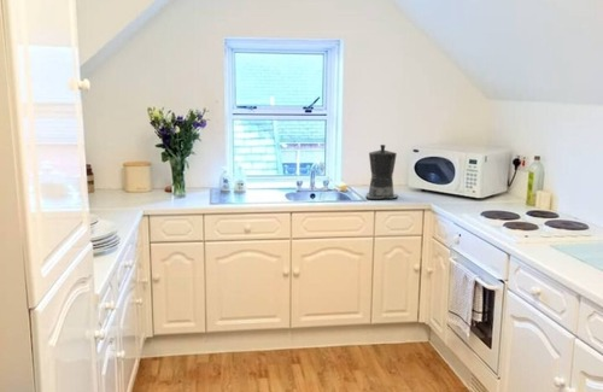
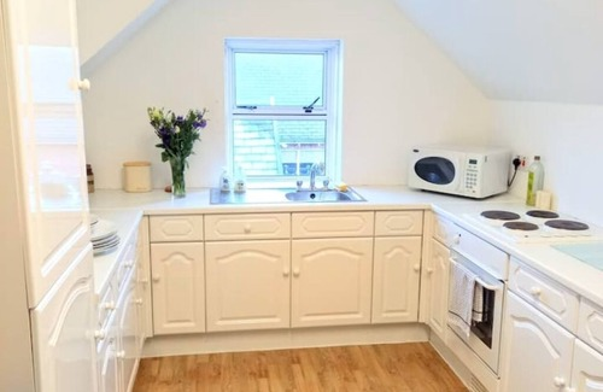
- coffee maker [364,144,399,200]
